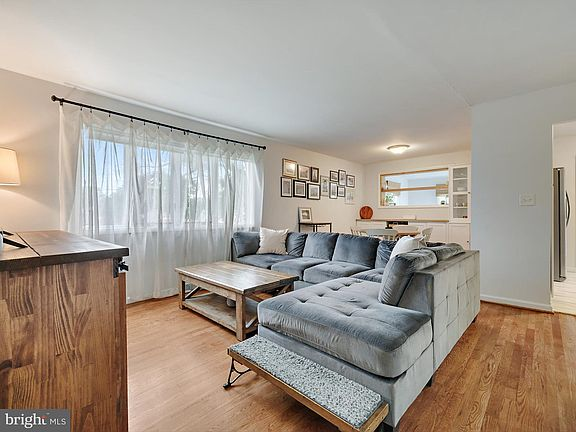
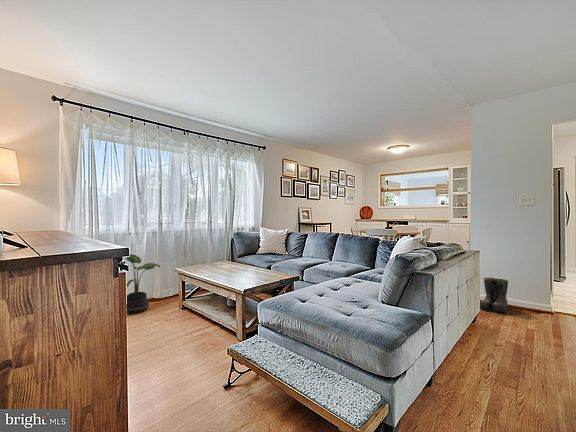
+ potted plant [124,253,161,315]
+ boots [479,277,509,313]
